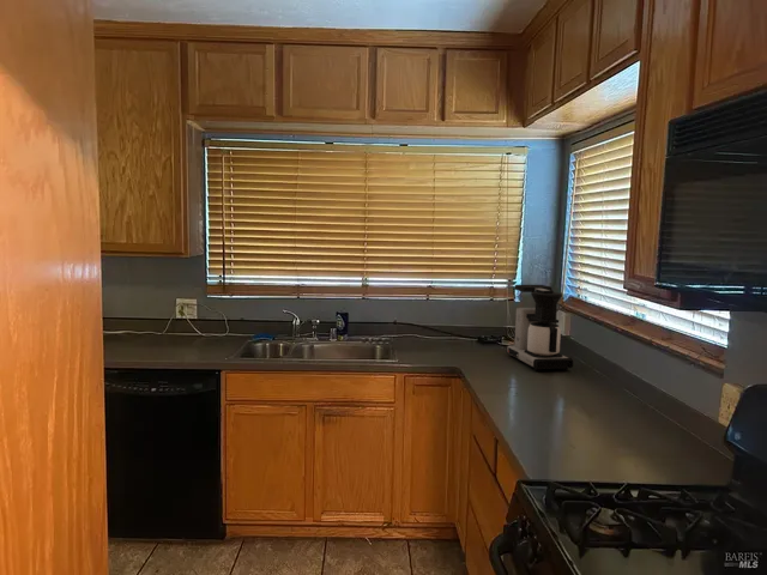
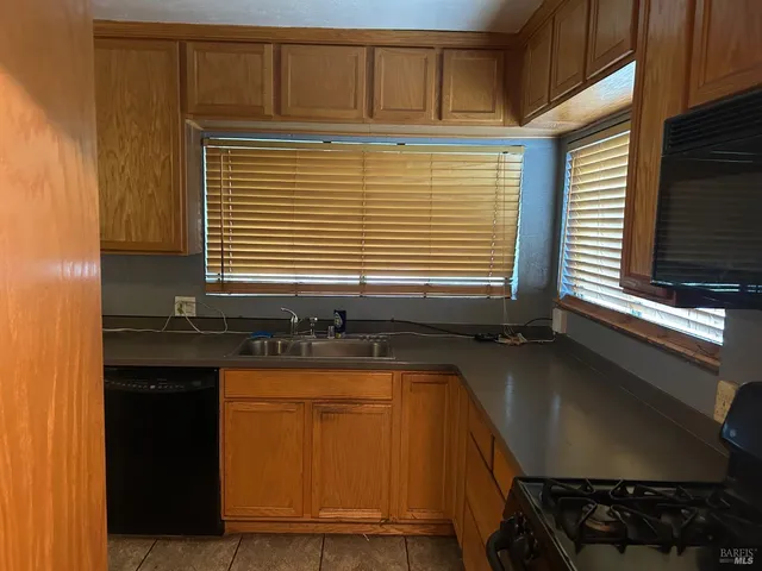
- coffee maker [505,284,574,373]
